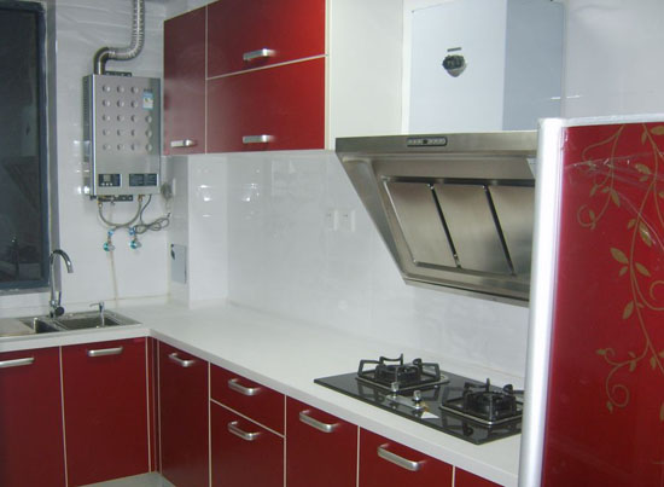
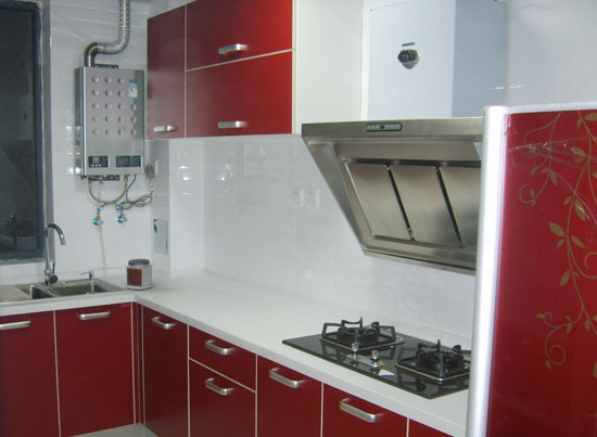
+ jar [125,258,153,291]
